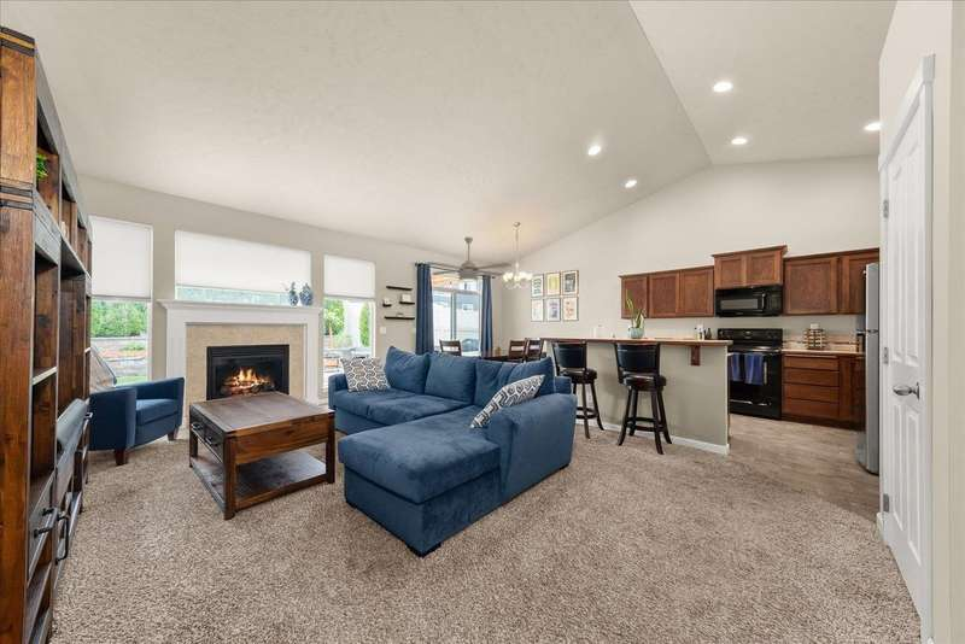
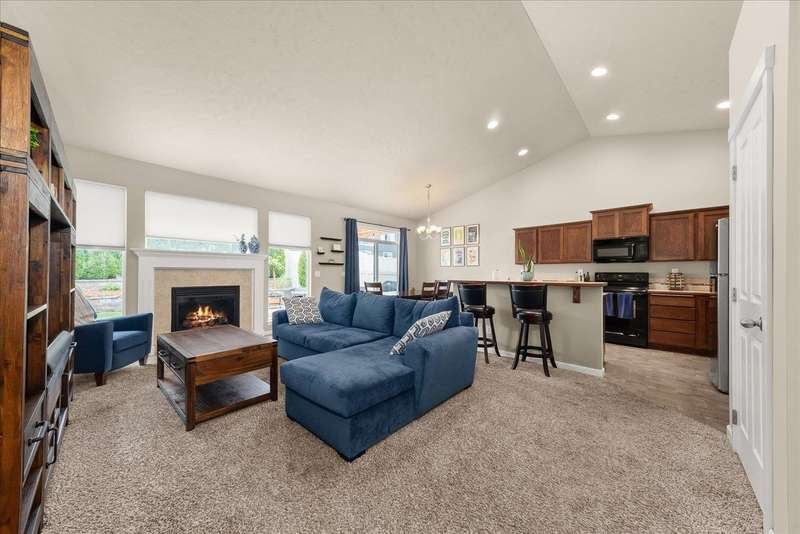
- ceiling fan [425,236,513,282]
